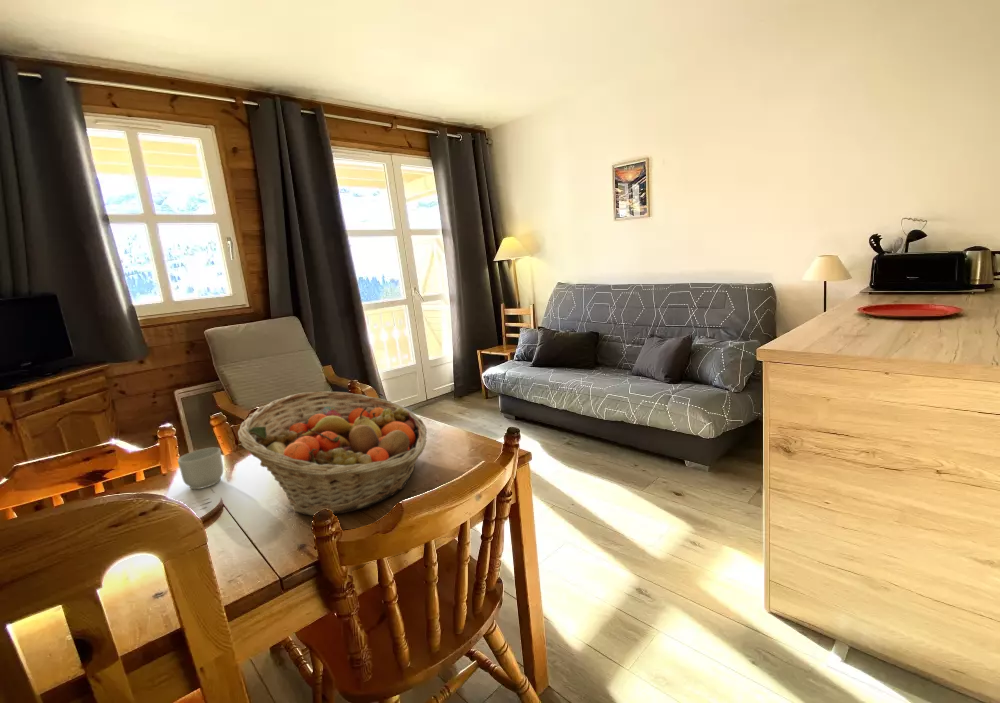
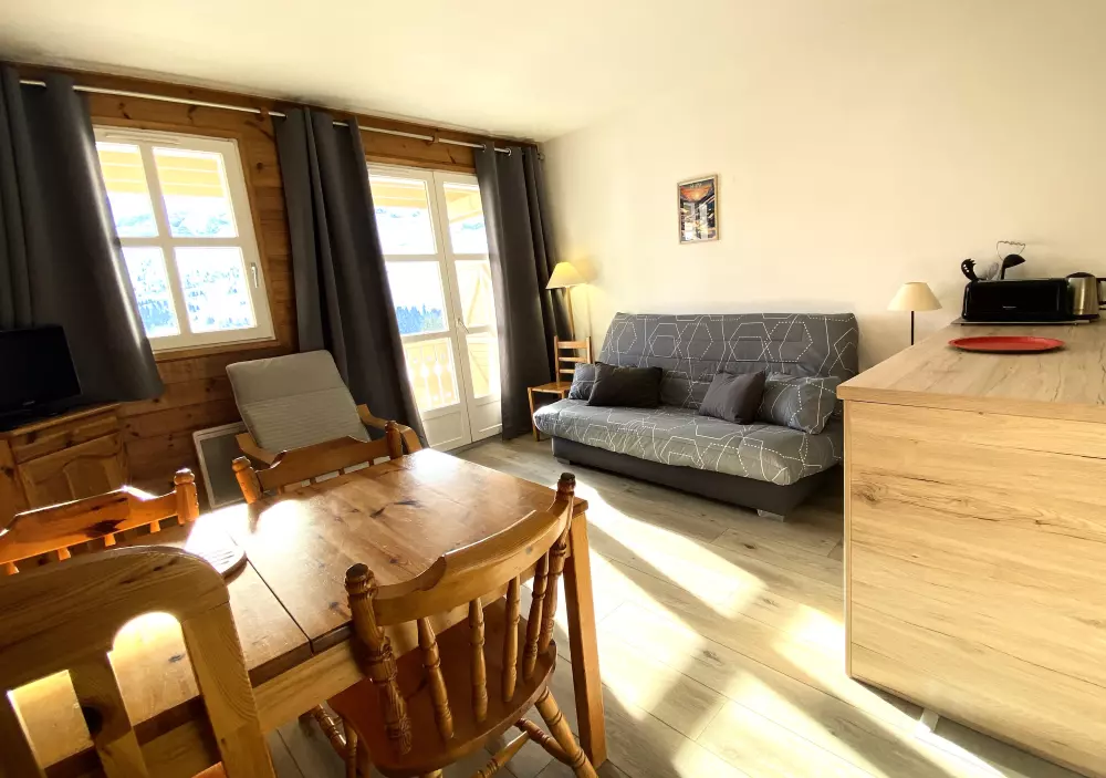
- fruit basket [237,390,428,517]
- mug [177,447,224,490]
